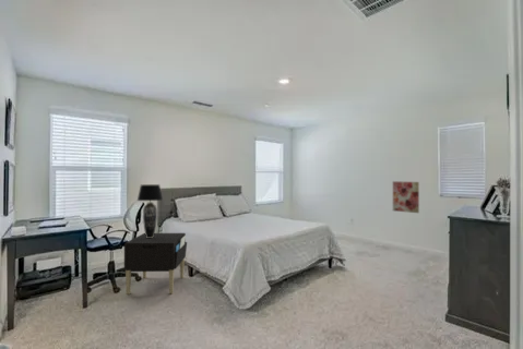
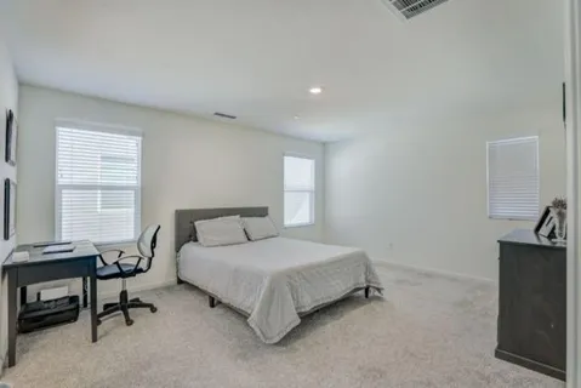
- wall art [392,180,420,214]
- table lamp [136,183,164,238]
- nightstand [123,232,188,296]
